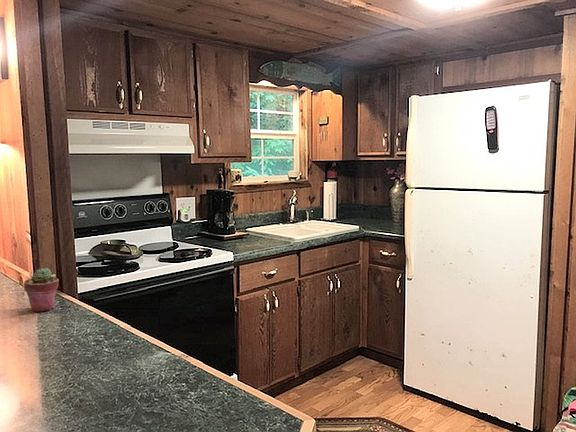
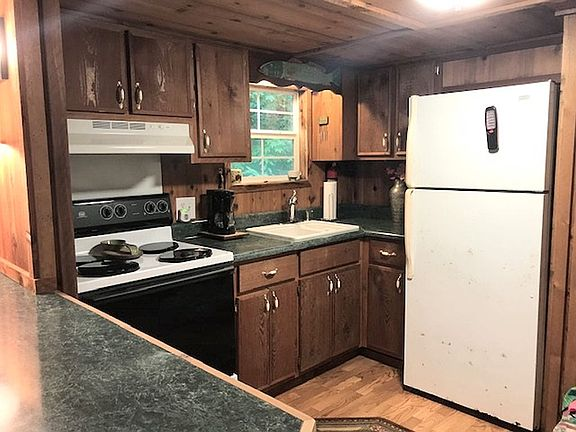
- potted succulent [23,267,60,313]
